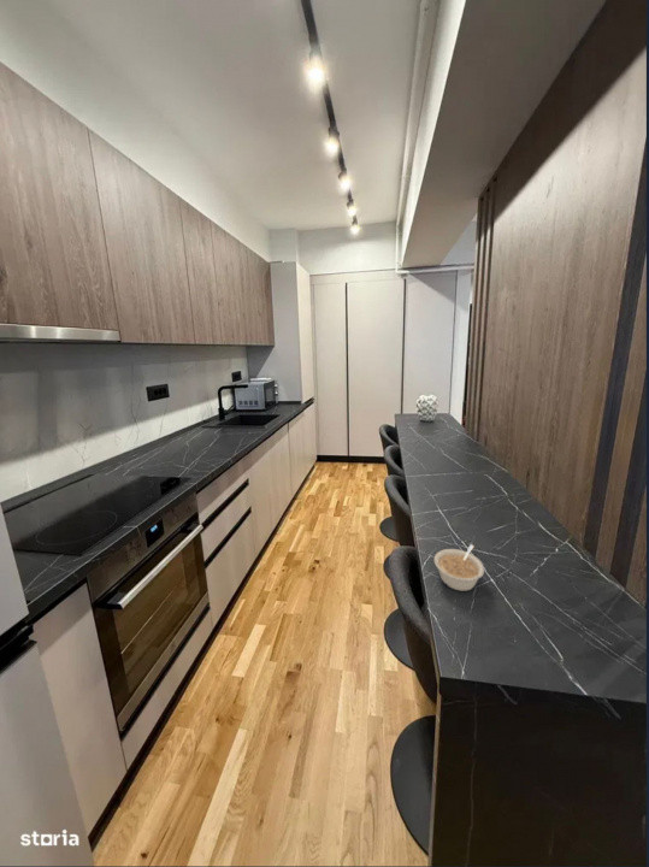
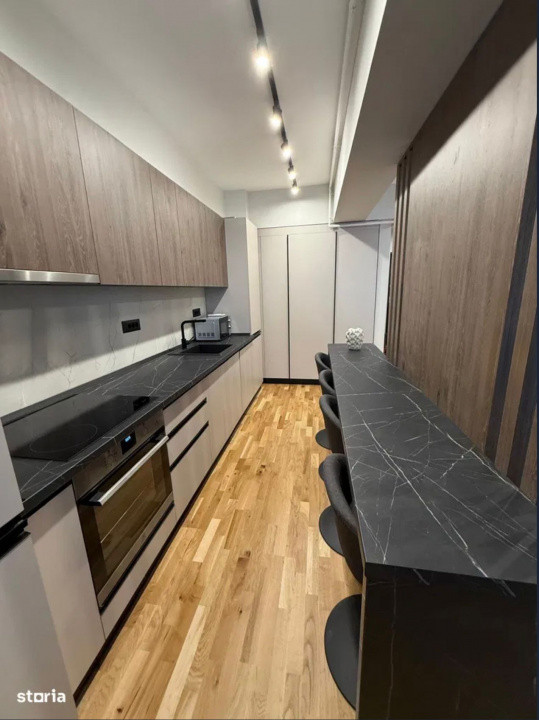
- legume [433,544,485,592]
